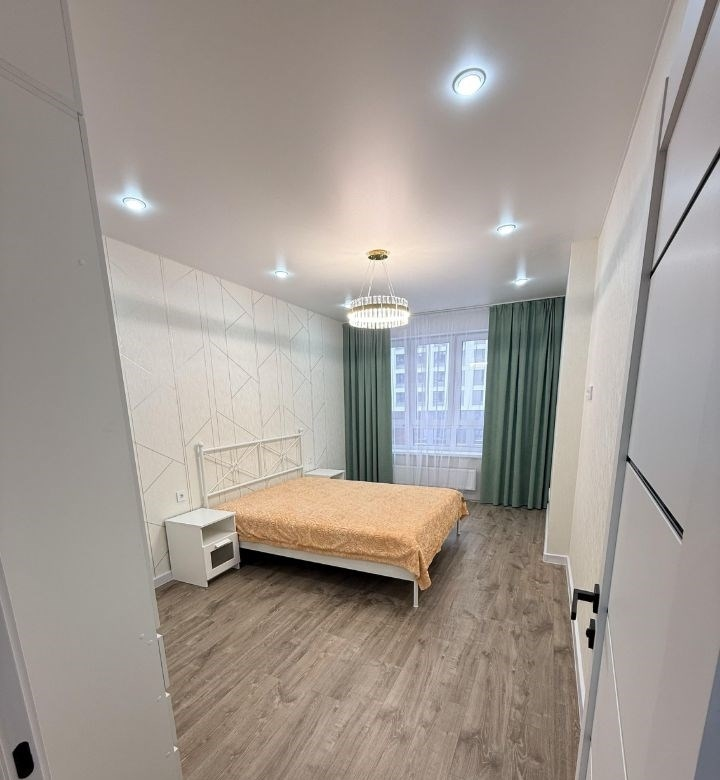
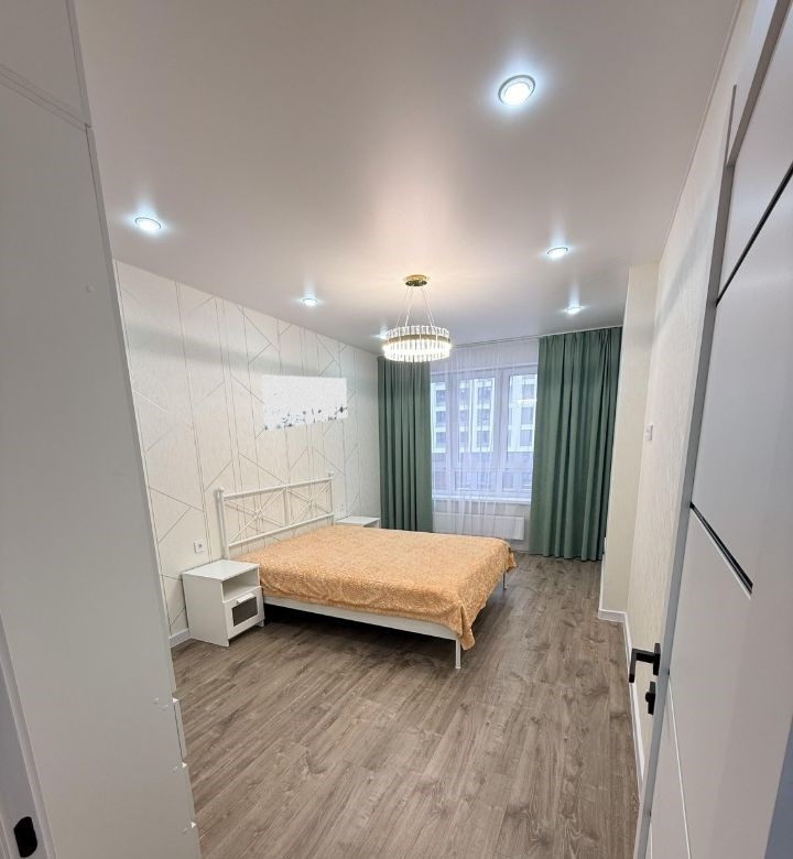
+ wall art [261,374,348,432]
